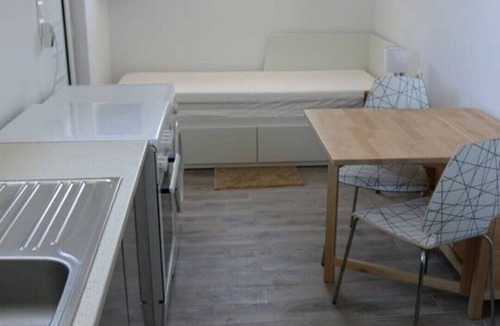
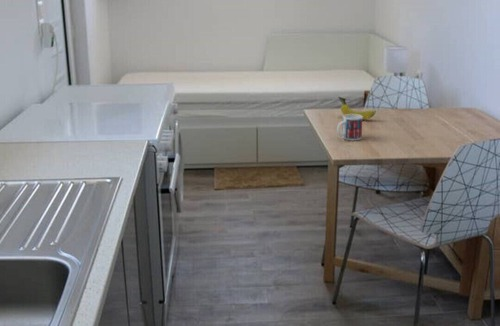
+ mug [336,114,363,141]
+ fruit [337,96,377,121]
